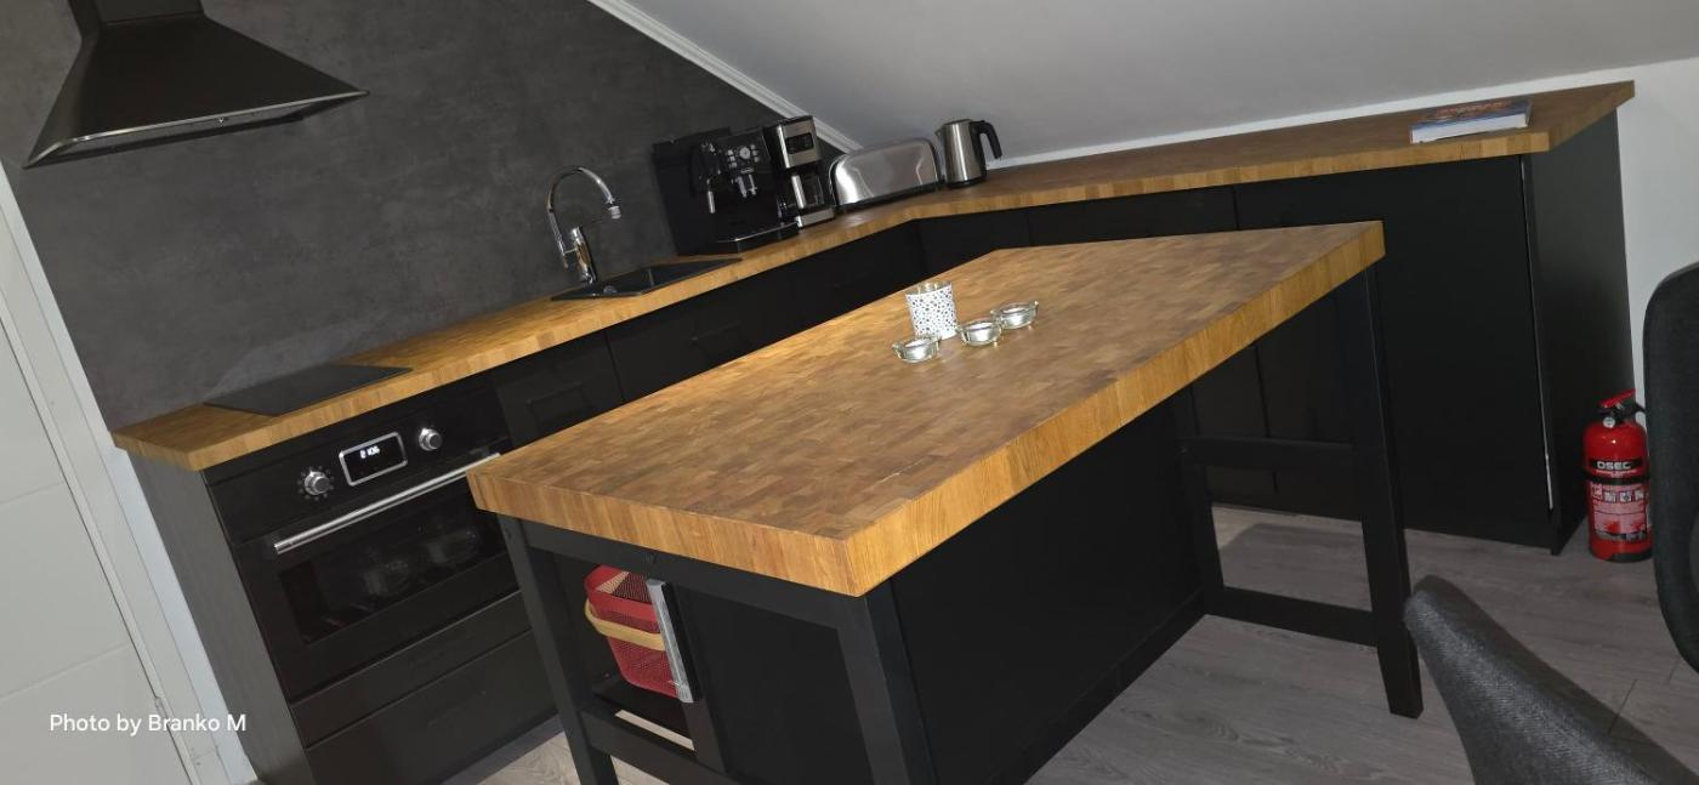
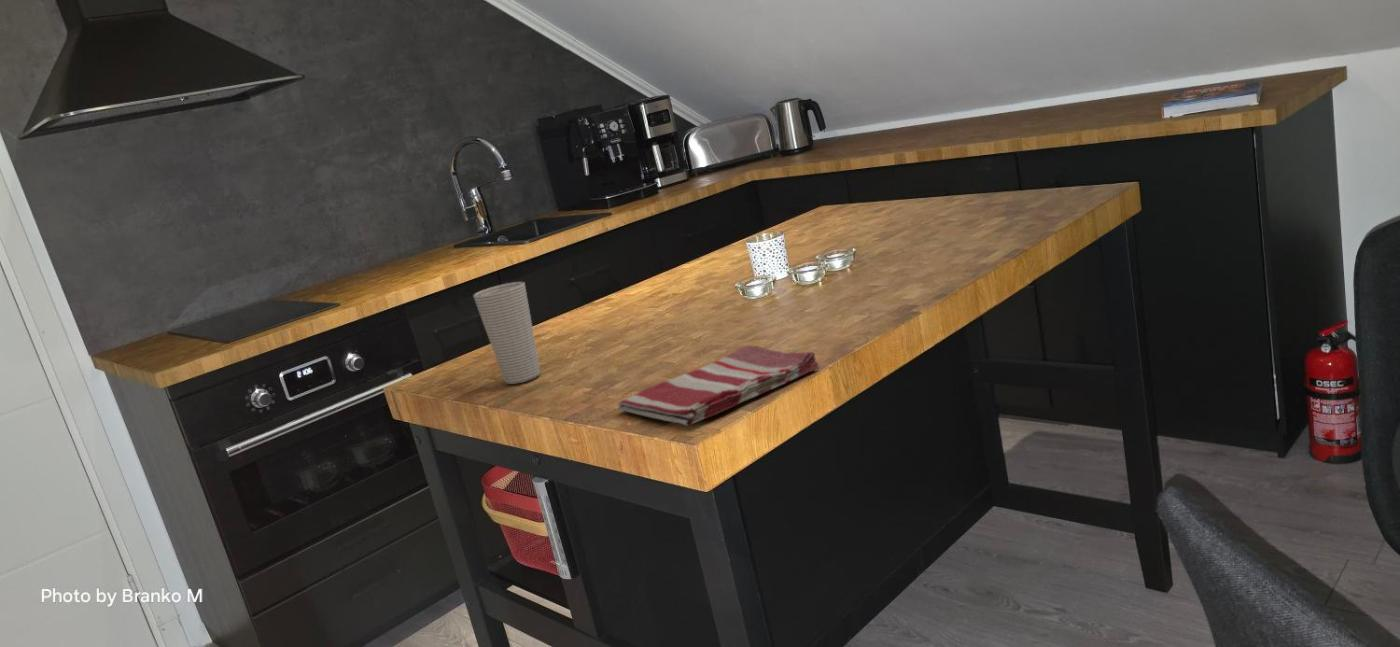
+ cup [472,281,541,385]
+ dish towel [617,345,820,427]
